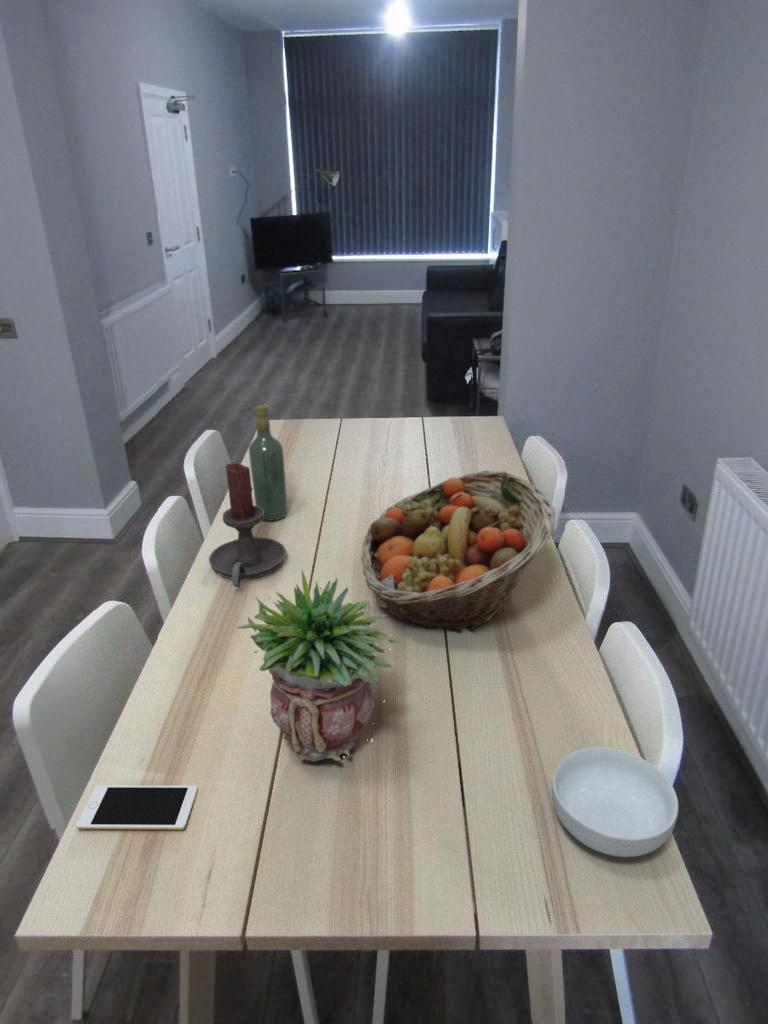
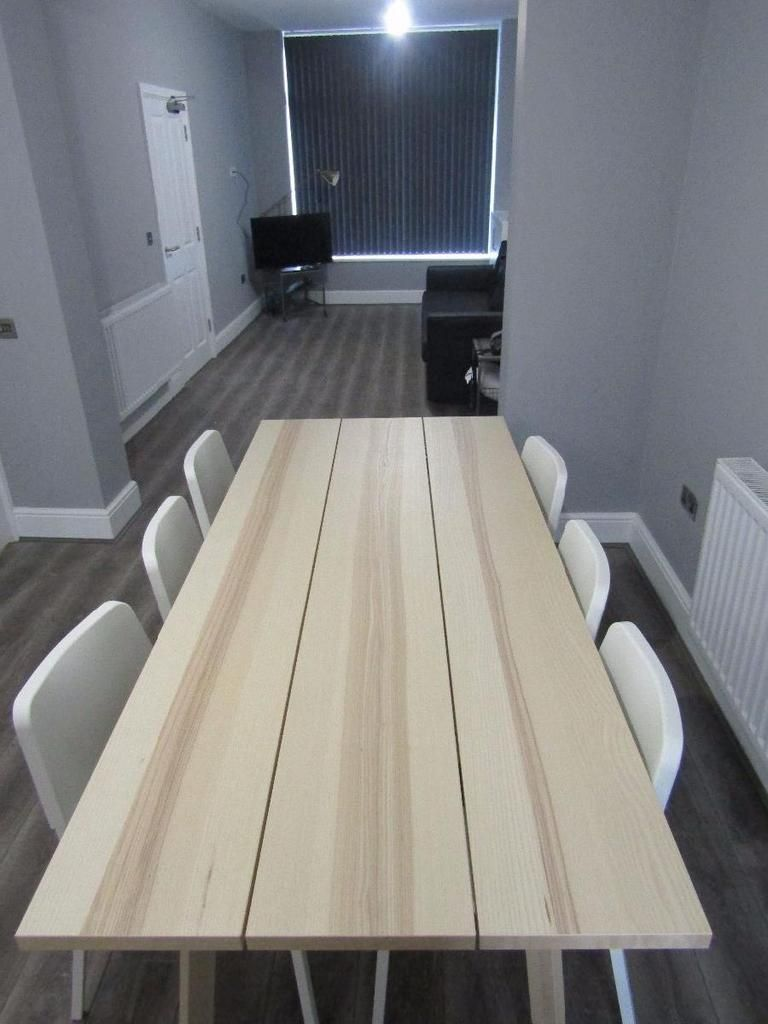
- cell phone [75,784,199,831]
- fruit basket [360,470,556,634]
- cereal bowl [551,746,679,858]
- wine bottle [248,404,289,522]
- potted plant [236,569,398,763]
- candle holder [208,462,287,588]
